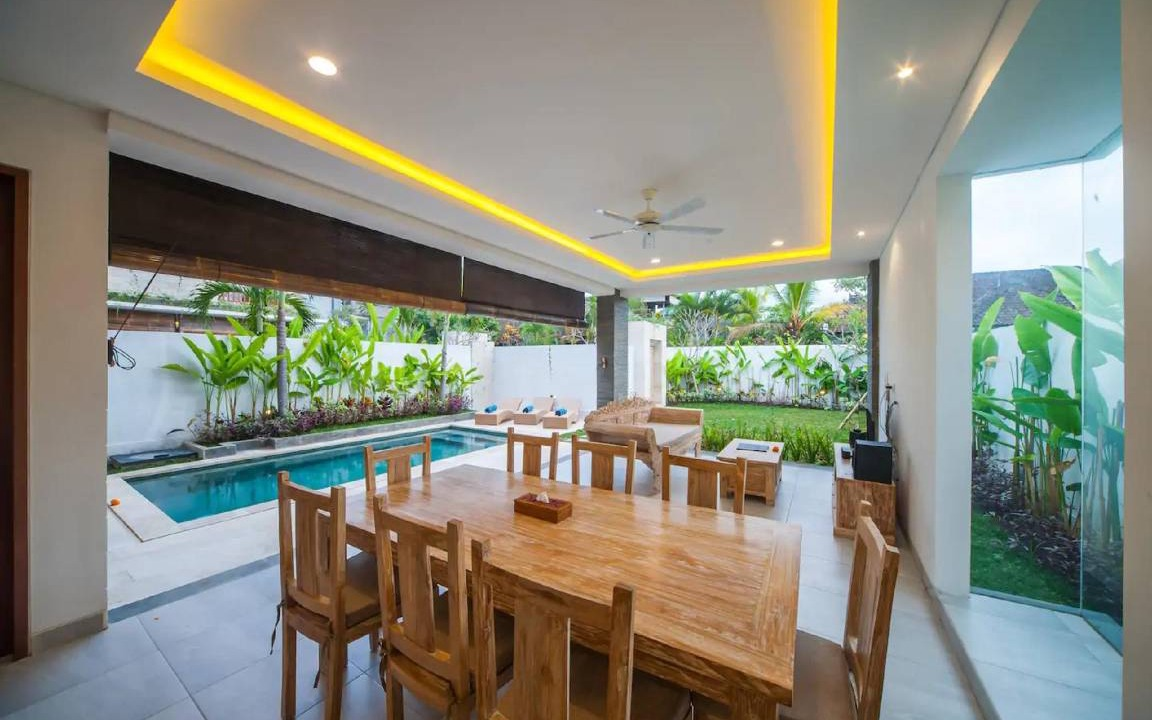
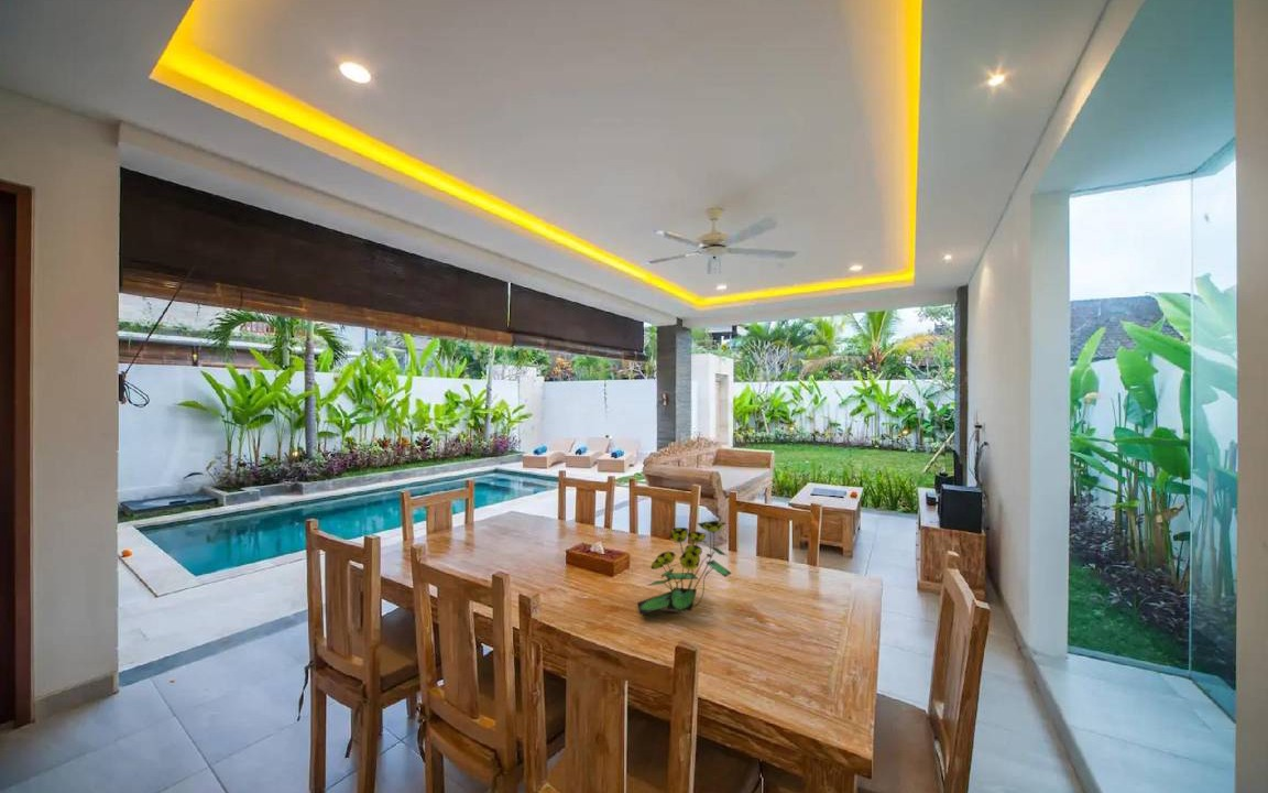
+ flower arrangement [636,520,733,616]
